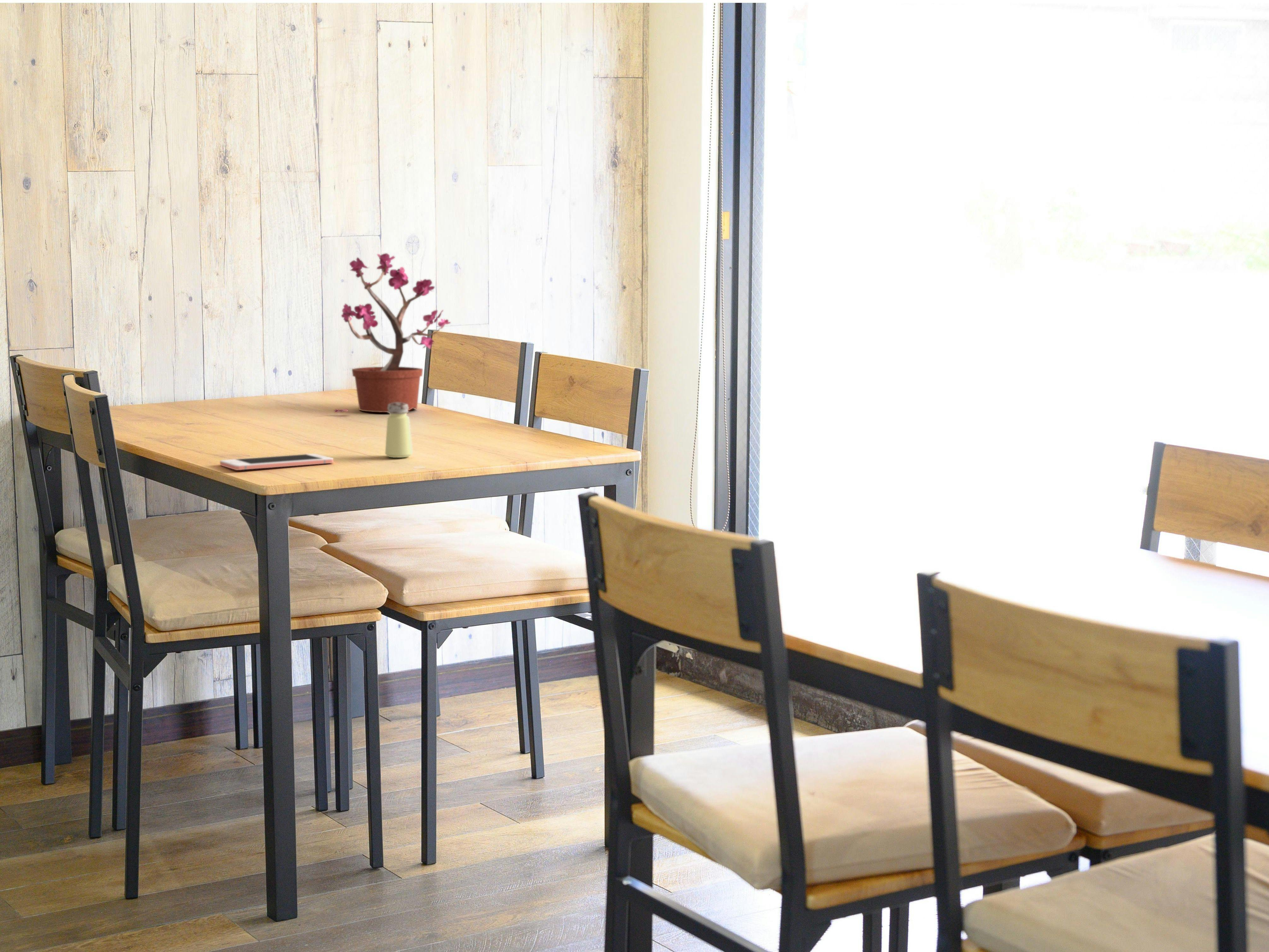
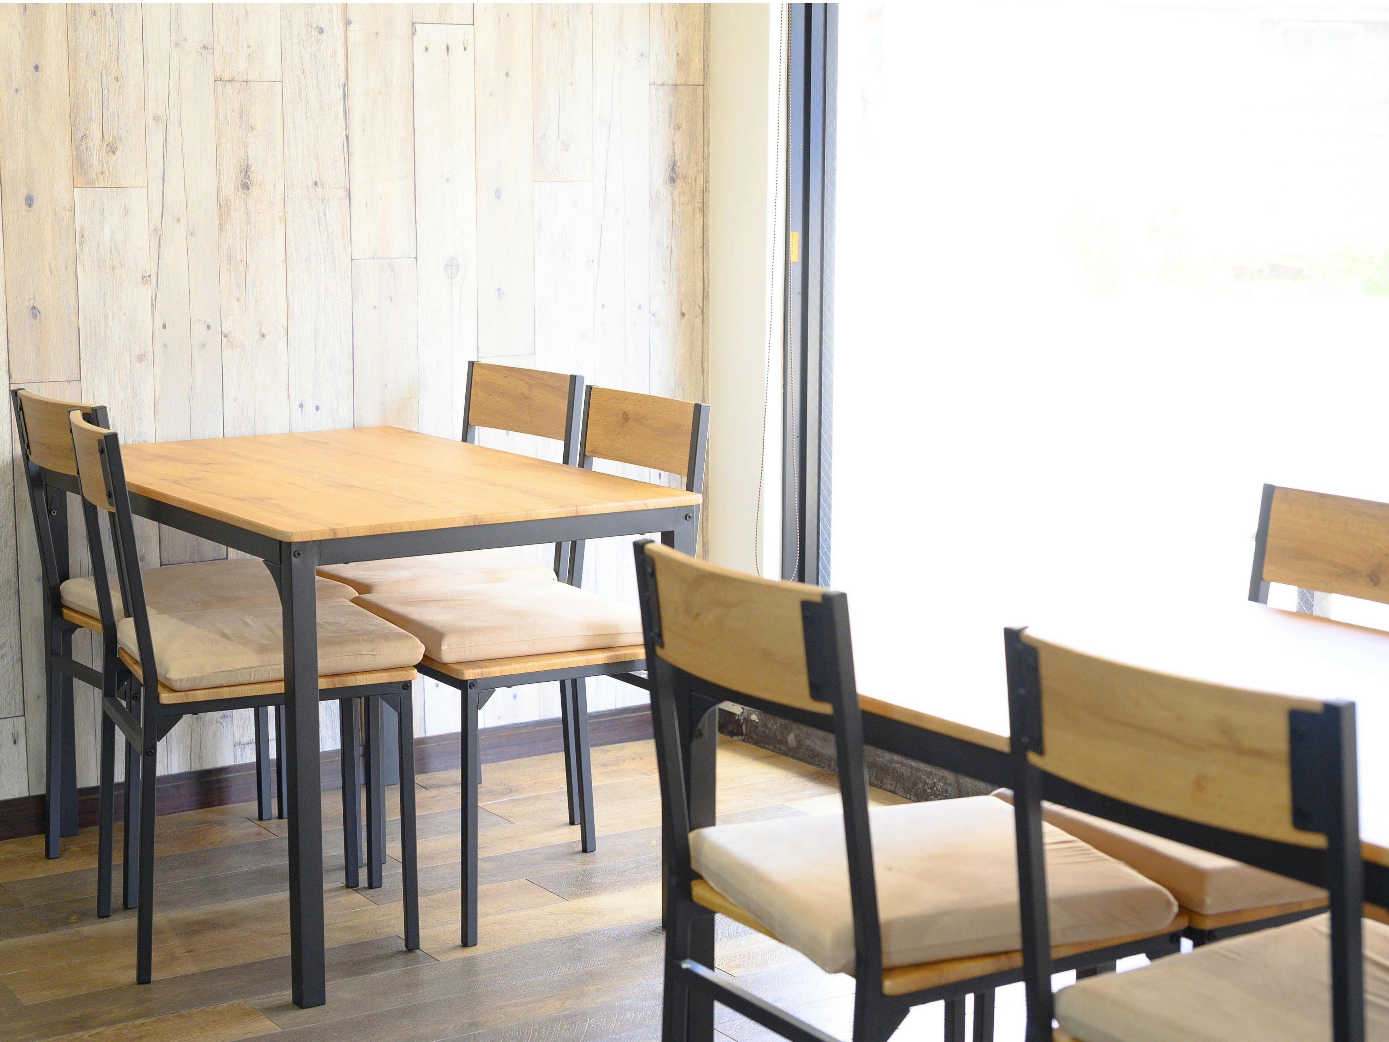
- cell phone [220,453,334,471]
- saltshaker [385,402,413,458]
- potted plant [334,253,451,413]
